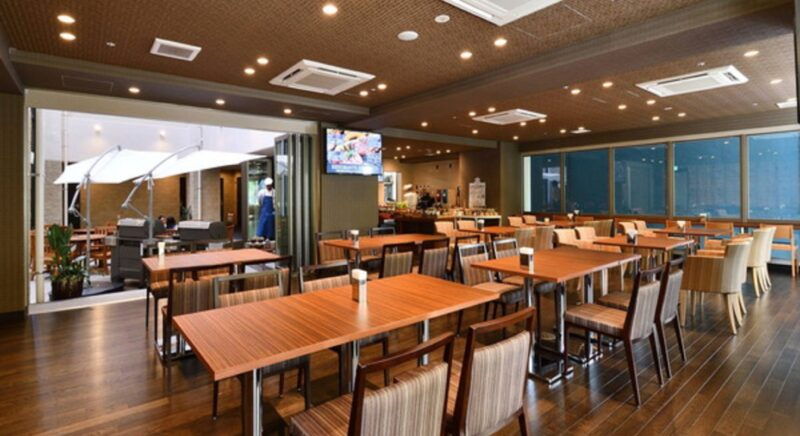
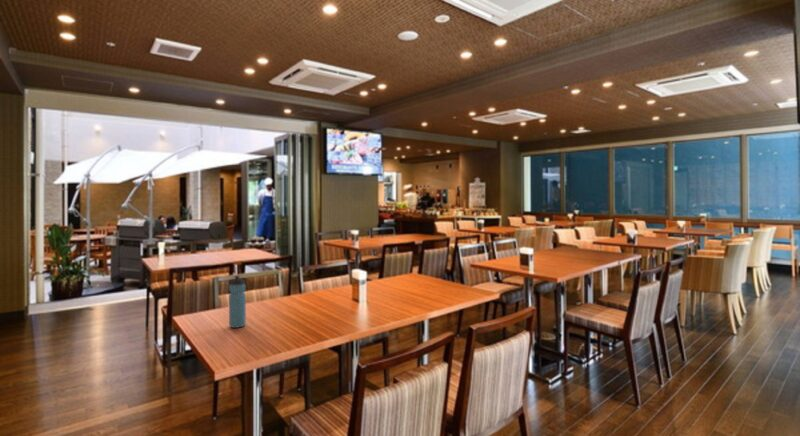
+ water bottle [228,275,247,329]
